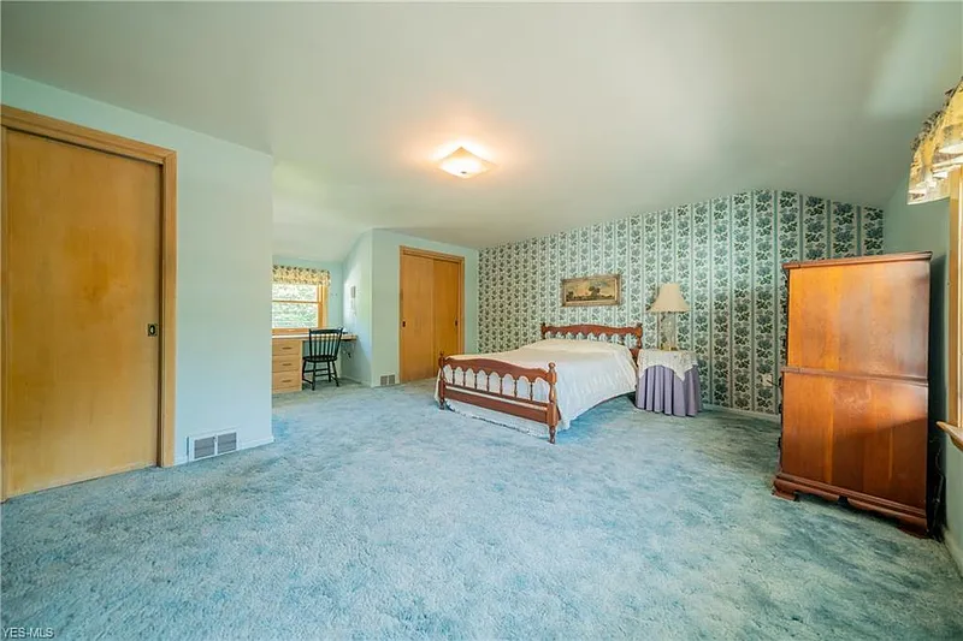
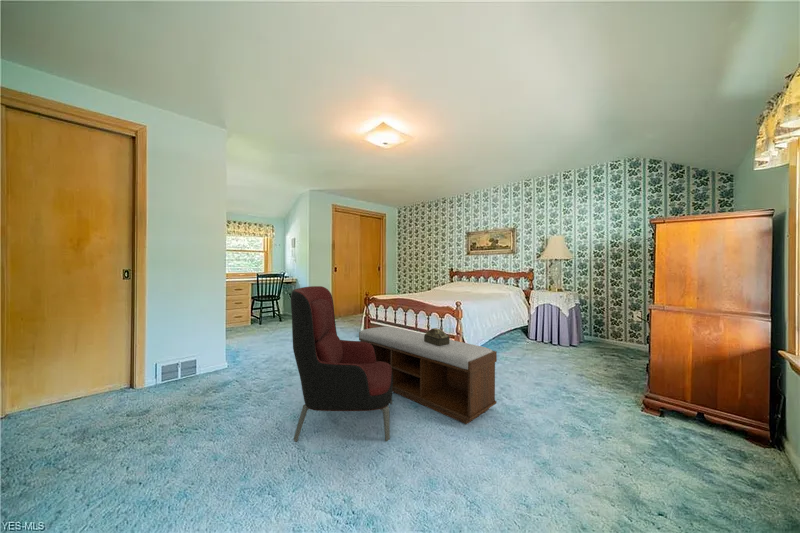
+ armchair [290,285,393,443]
+ bench [358,325,498,425]
+ decorative box [424,327,451,346]
